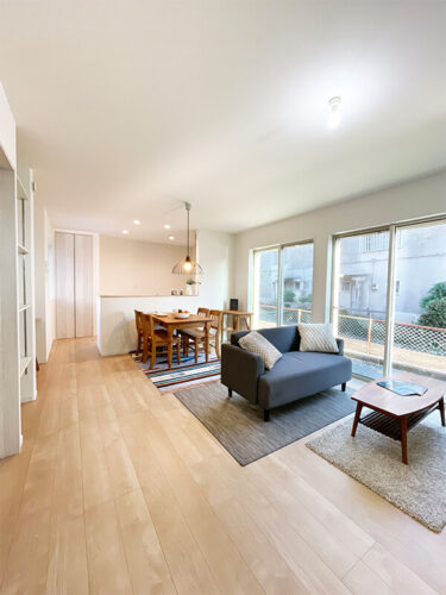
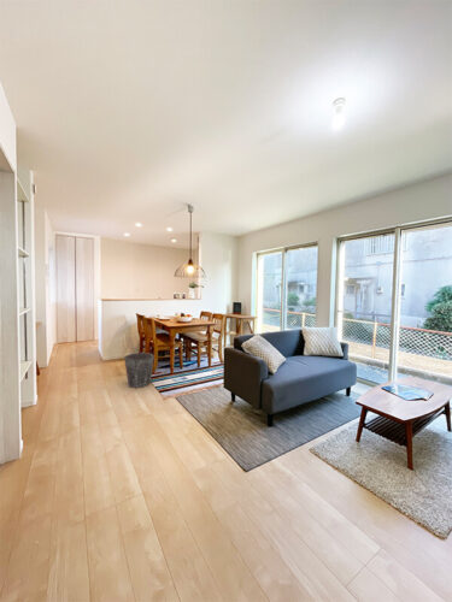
+ waste bin [123,352,155,389]
